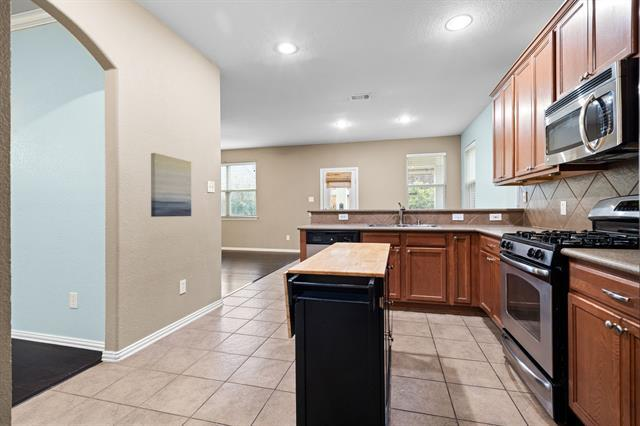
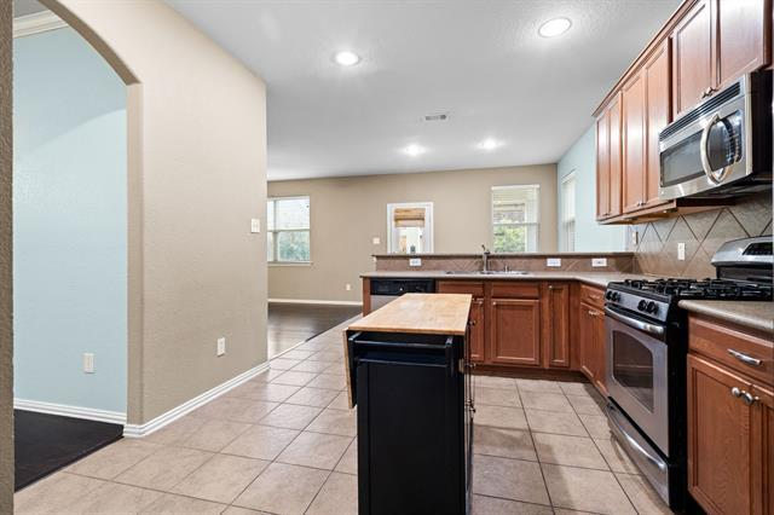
- wall art [150,152,192,218]
